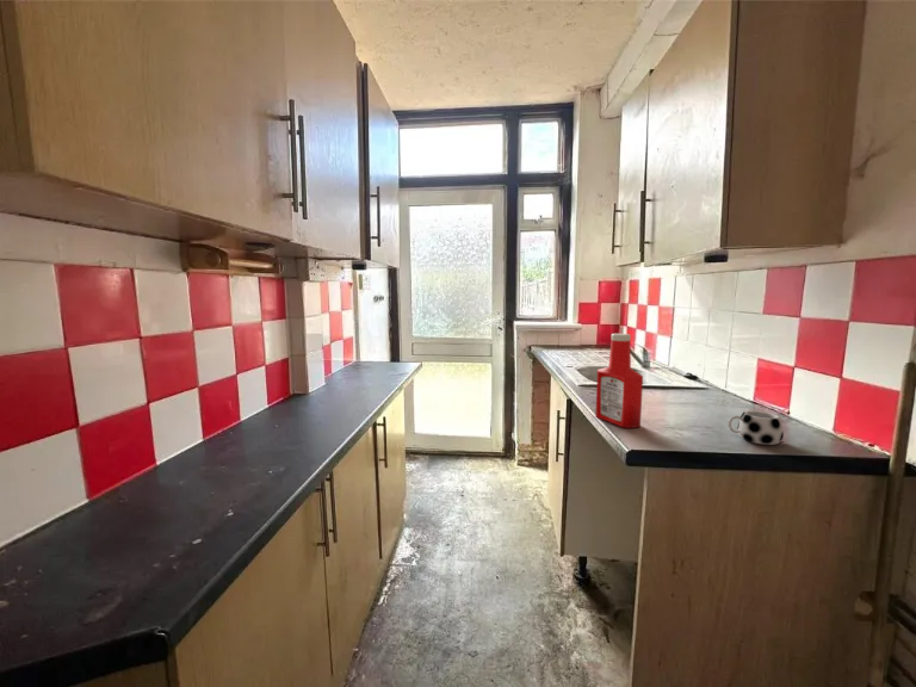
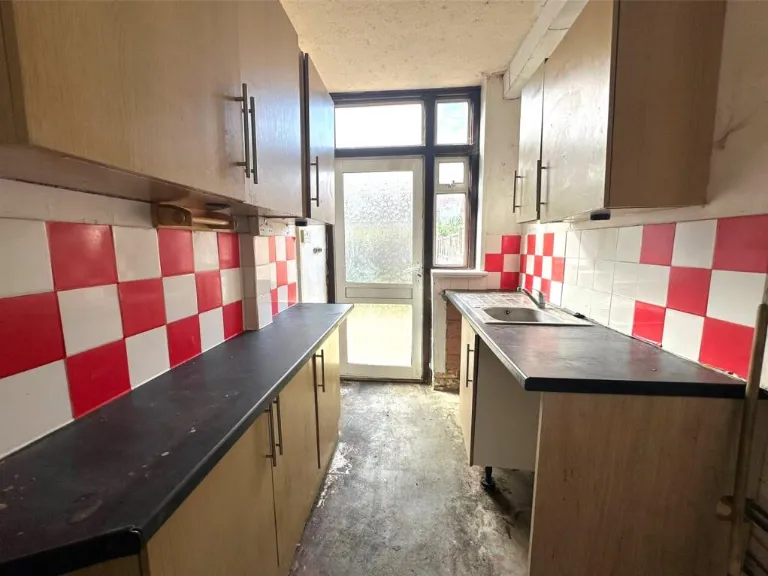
- soap bottle [594,333,644,429]
- mug [728,409,785,446]
